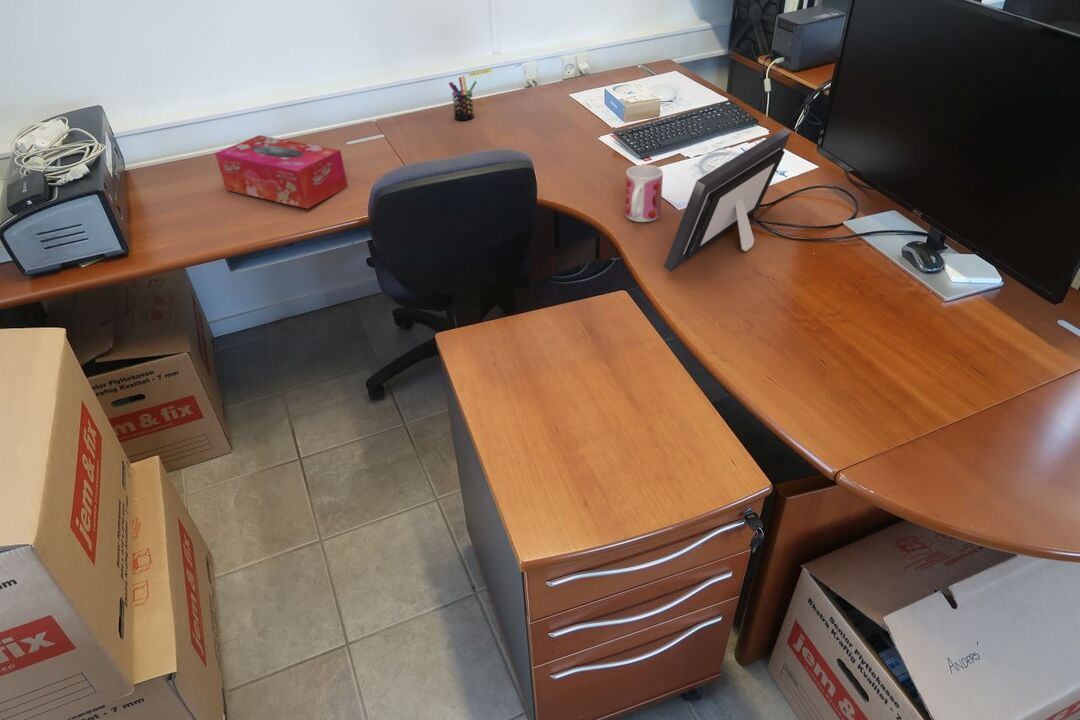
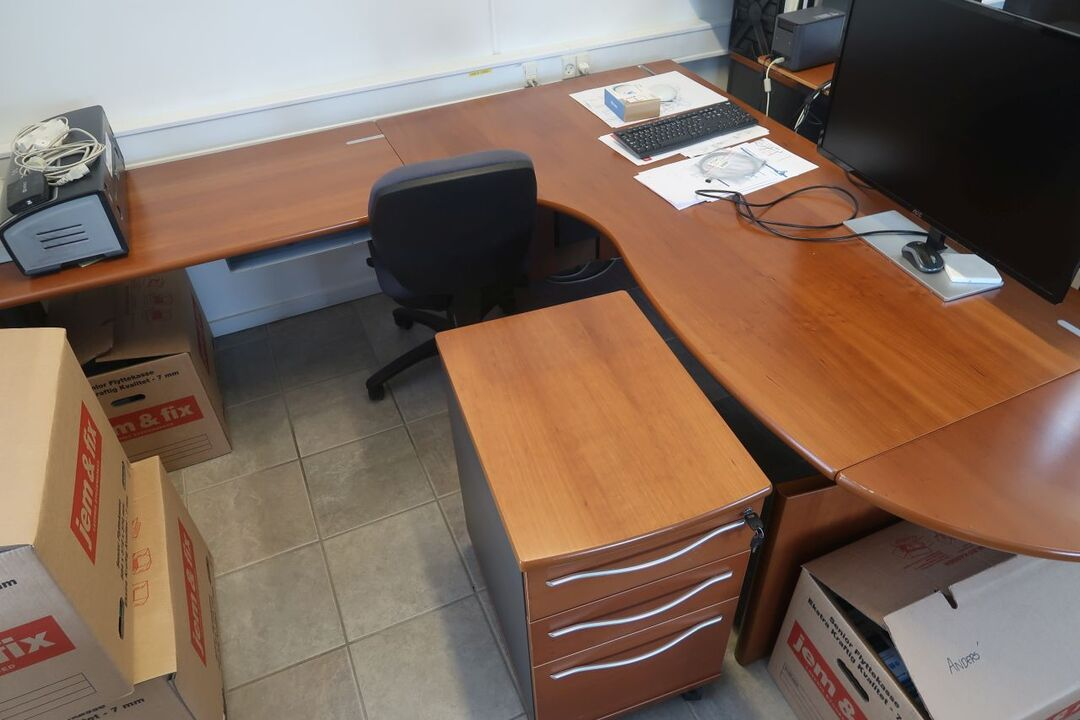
- picture frame [663,127,792,273]
- tissue box [214,134,349,210]
- pen holder [448,75,478,121]
- mug [624,164,664,223]
